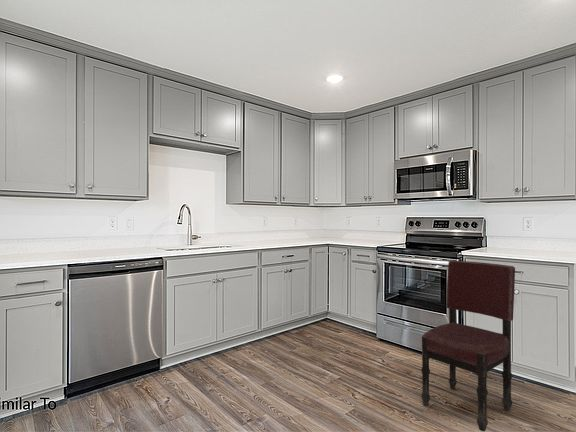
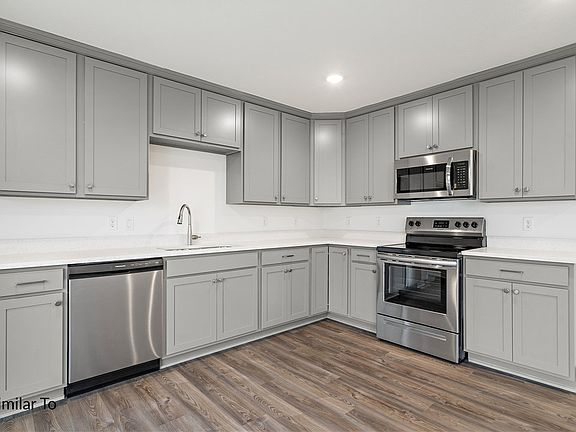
- dining chair [420,259,516,432]
